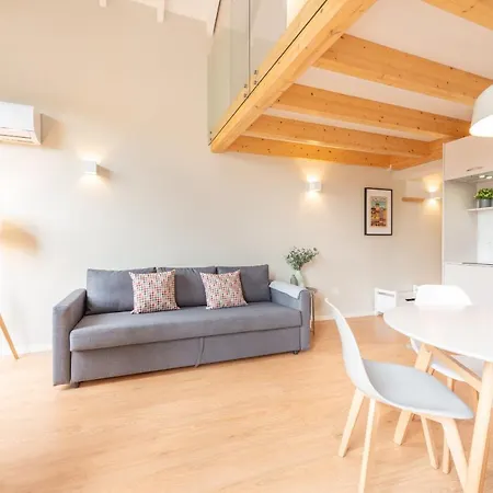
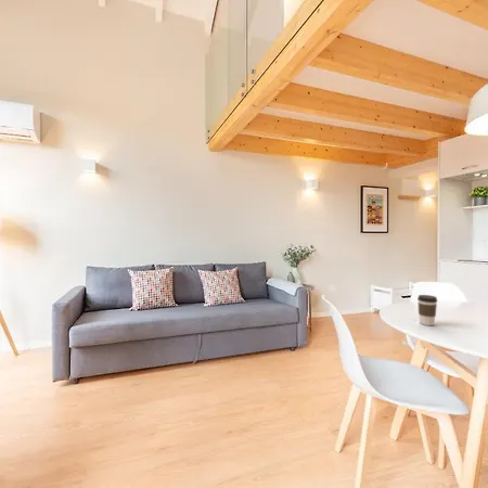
+ coffee cup [416,294,438,326]
